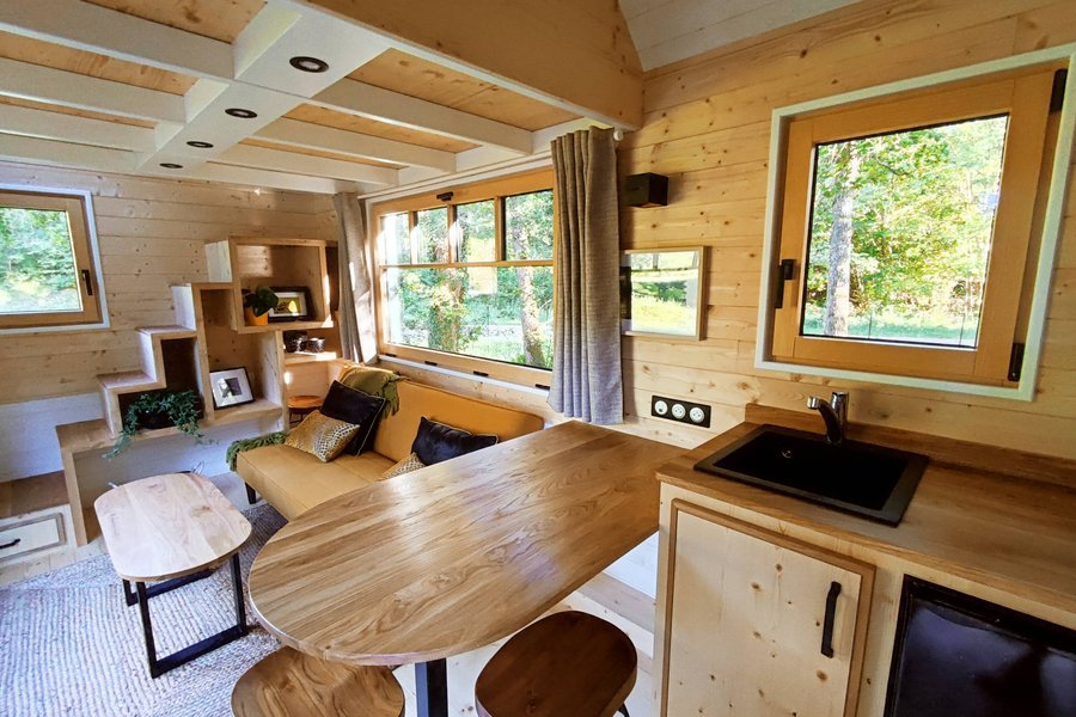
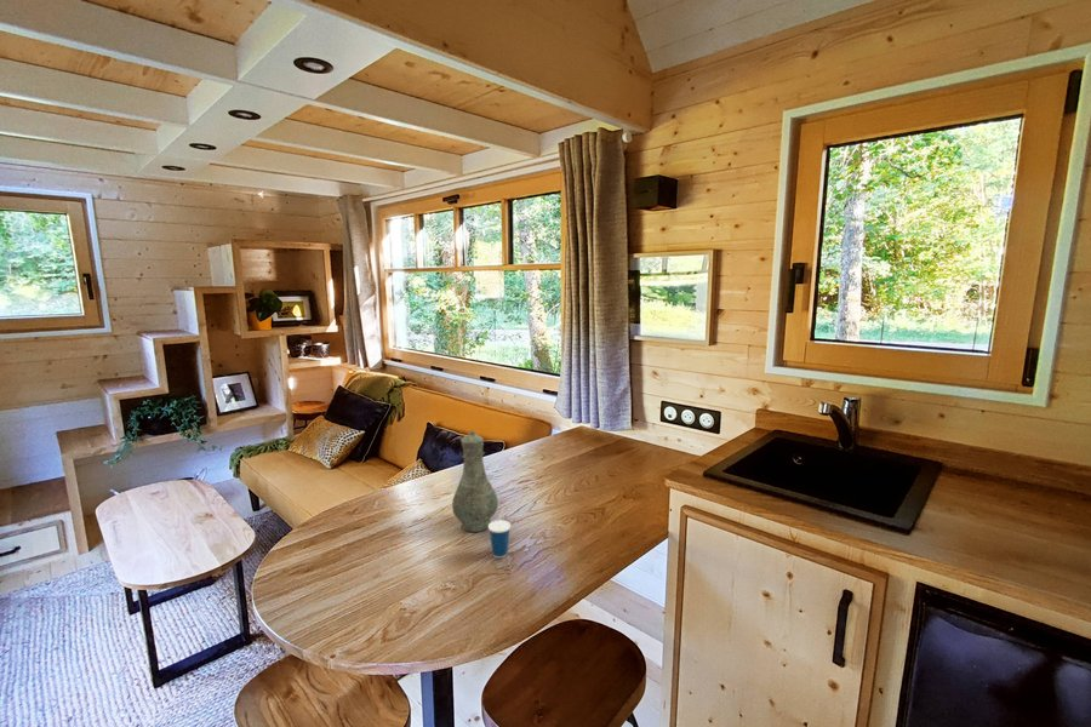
+ vase [451,429,499,533]
+ cup [487,506,512,559]
